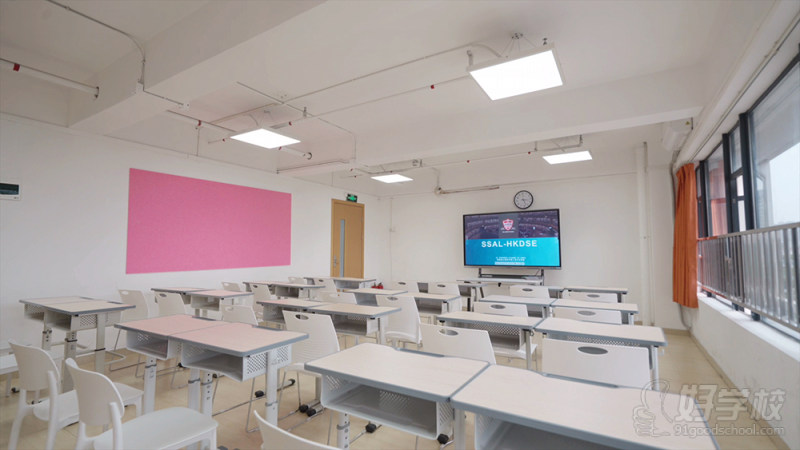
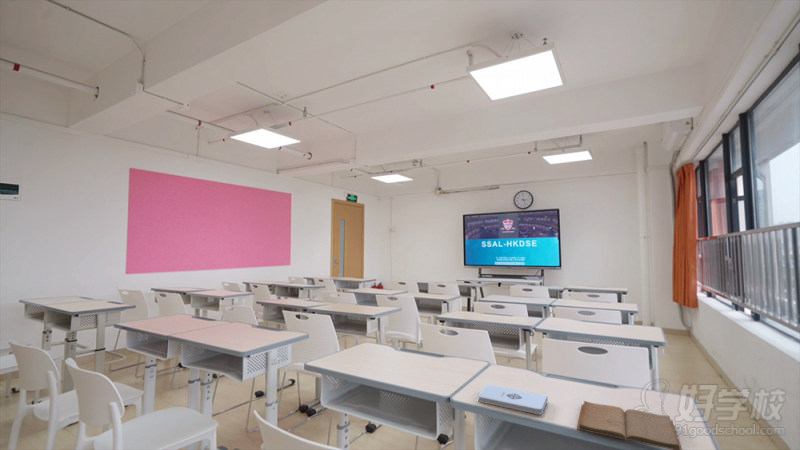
+ book [576,400,683,450]
+ notepad [477,384,549,415]
